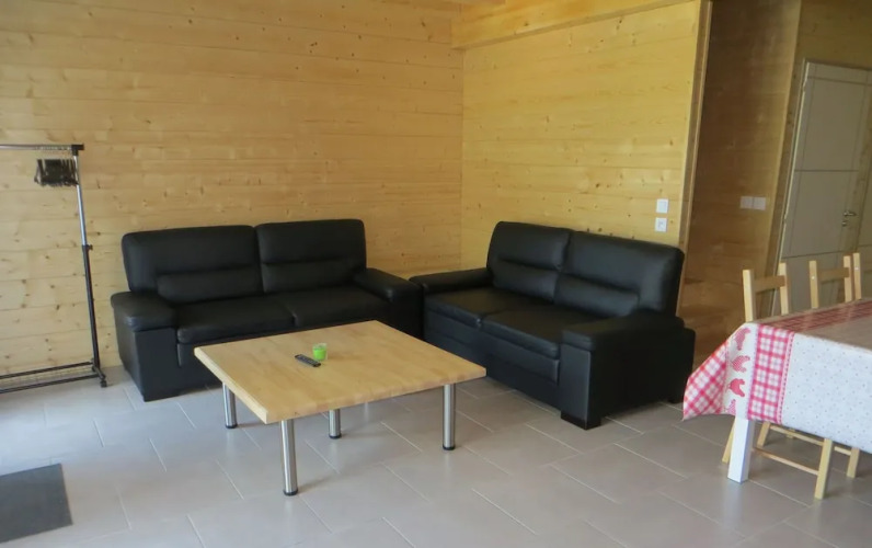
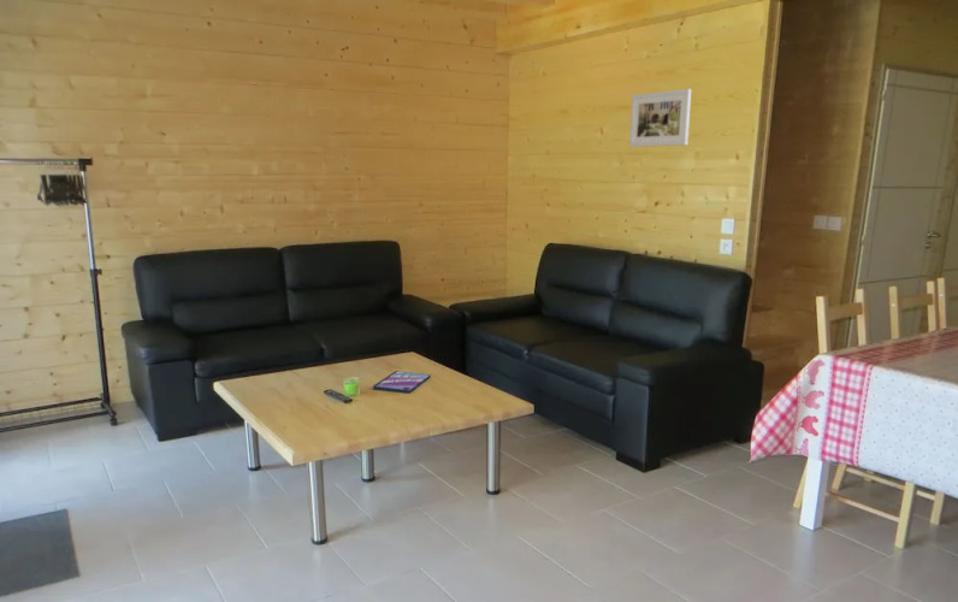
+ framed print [628,88,693,148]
+ video game case [372,370,431,394]
